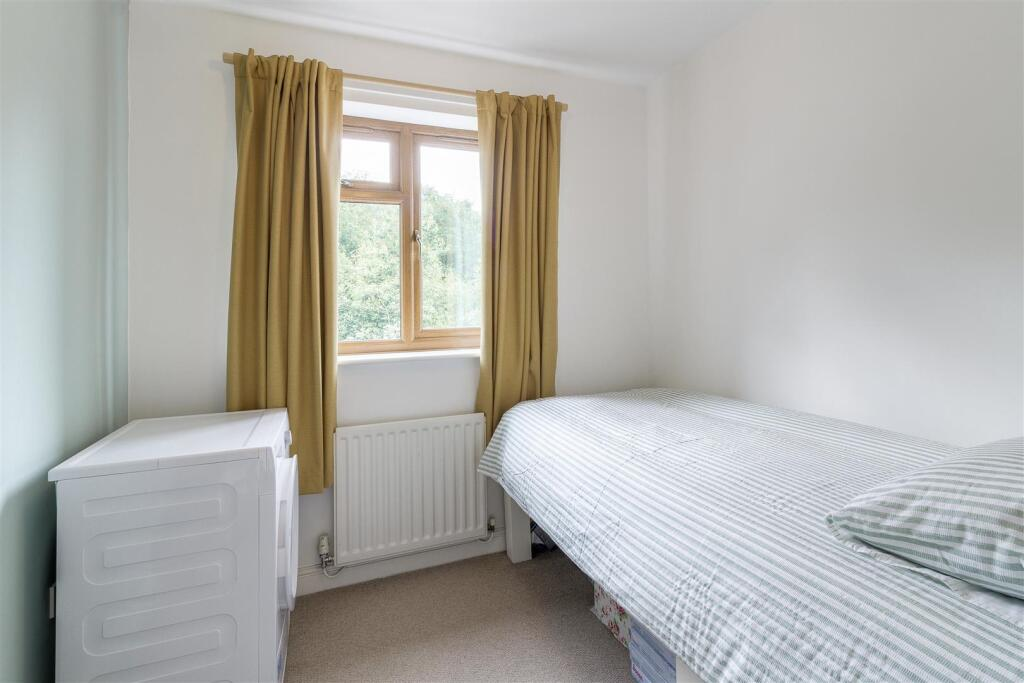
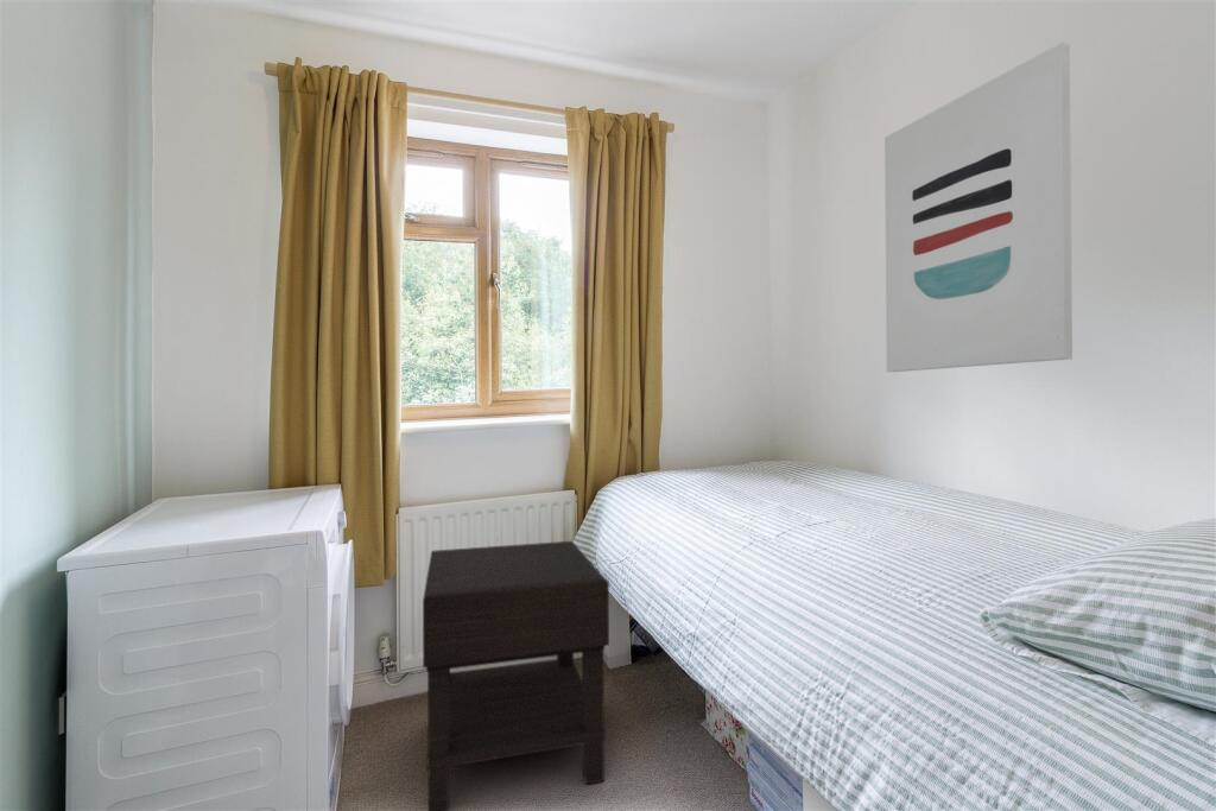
+ wall art [884,42,1074,373]
+ nightstand [422,540,610,811]
